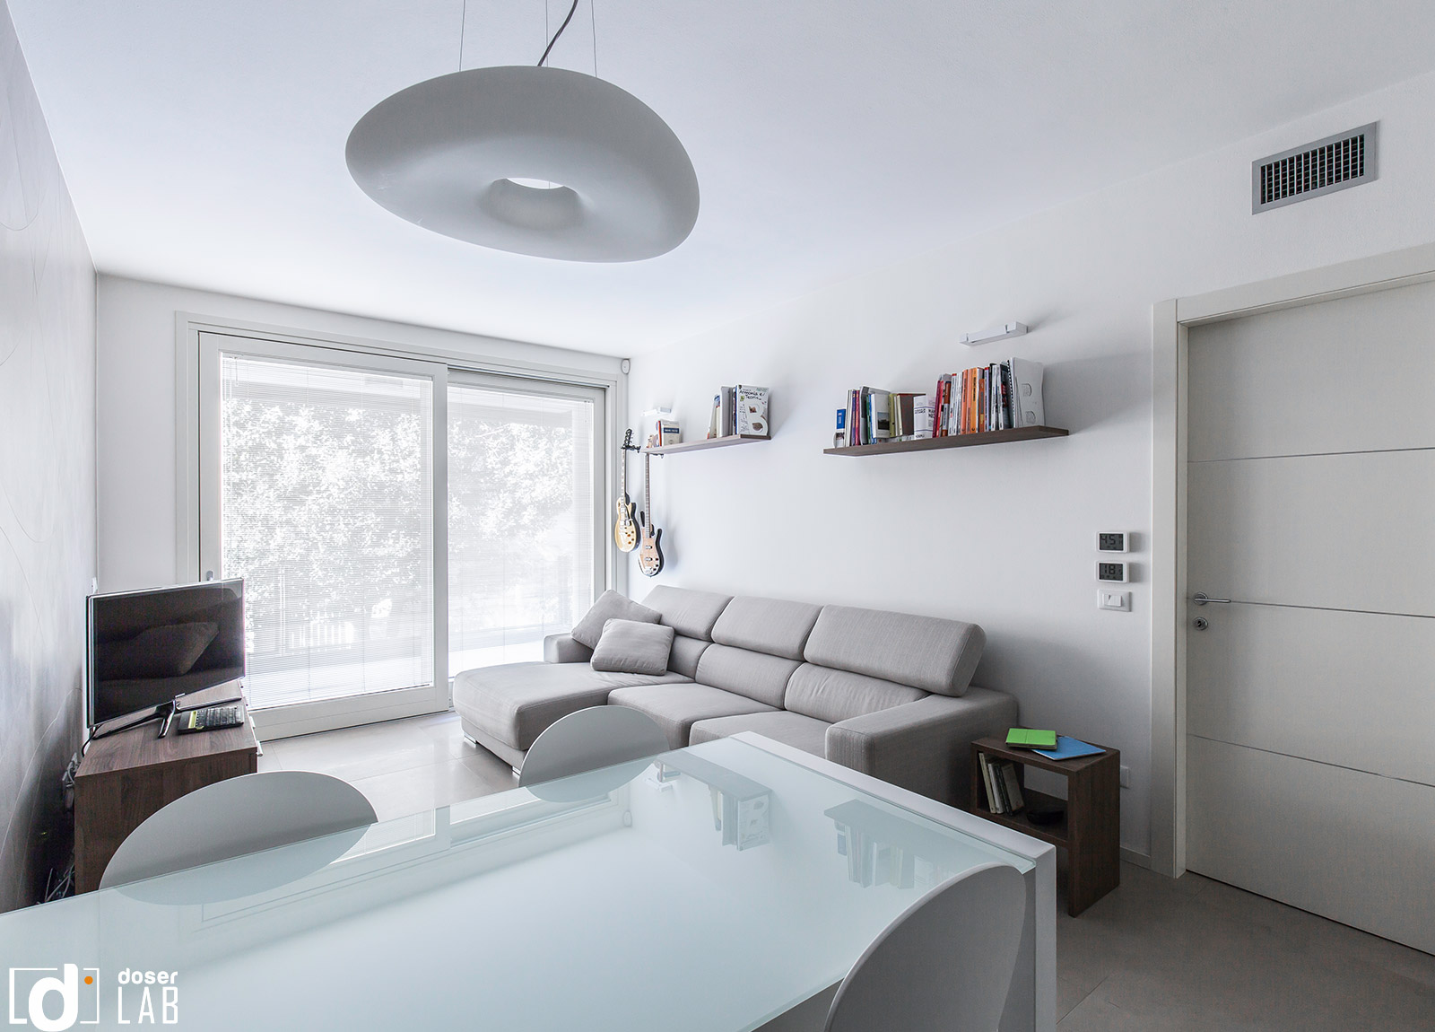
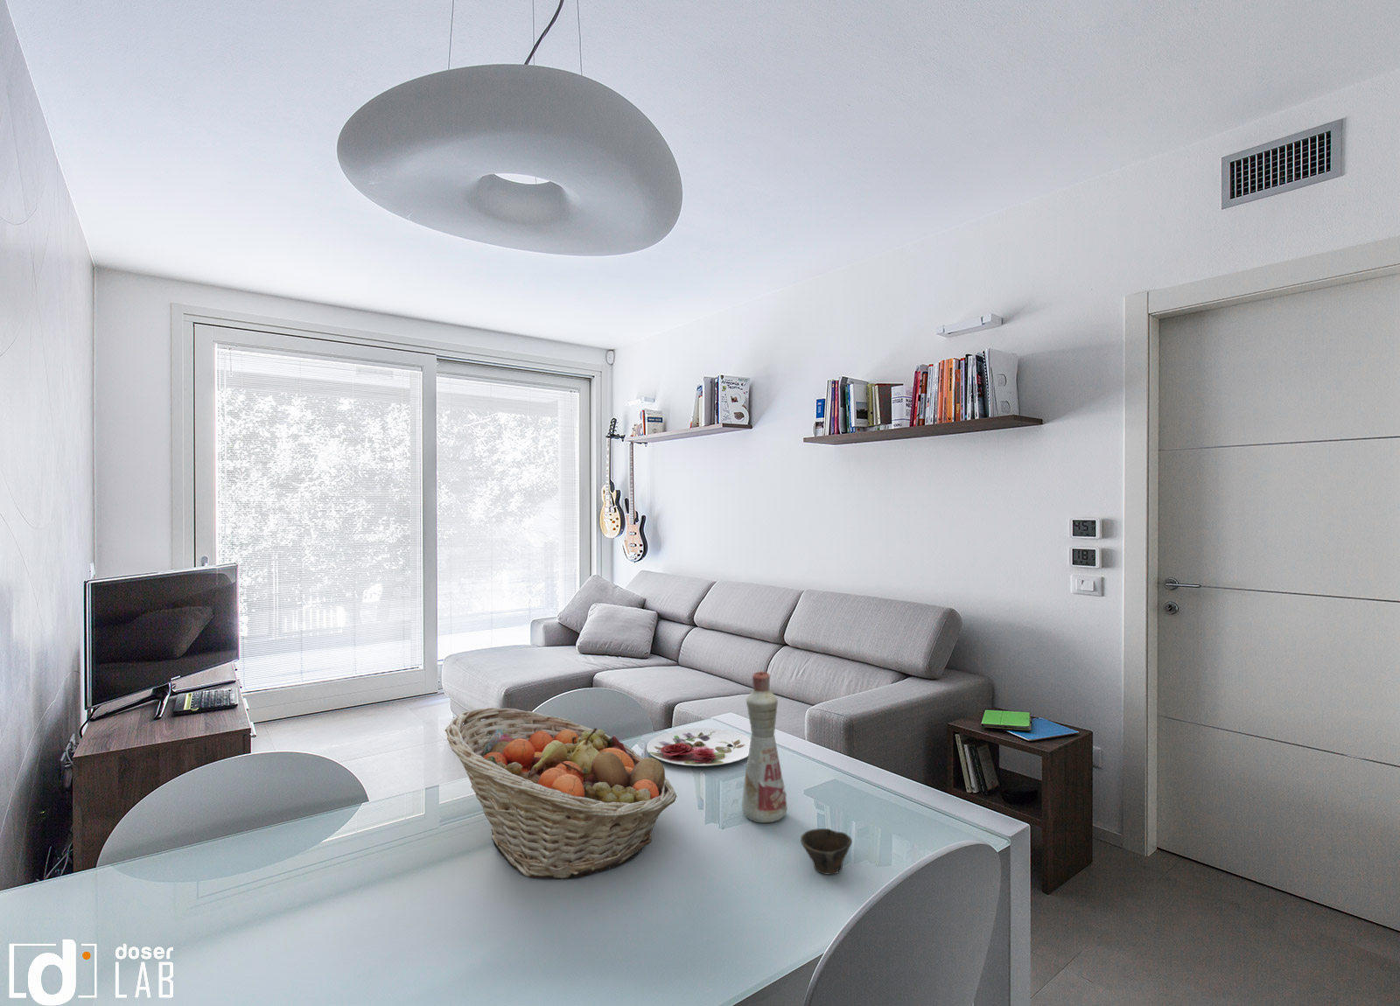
+ cup [800,828,853,876]
+ bottle [741,670,788,825]
+ fruit basket [445,707,677,880]
+ plate [646,728,751,766]
